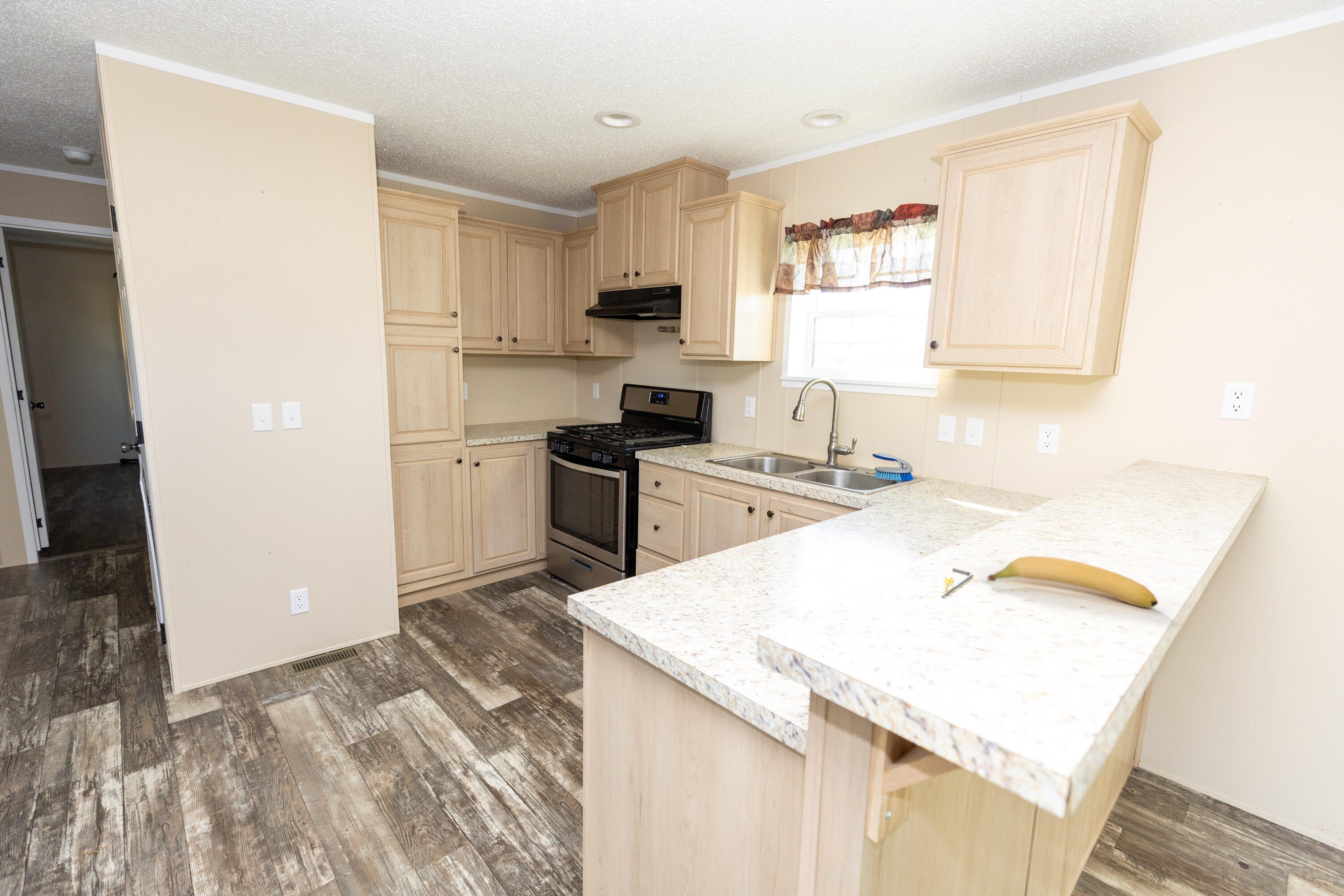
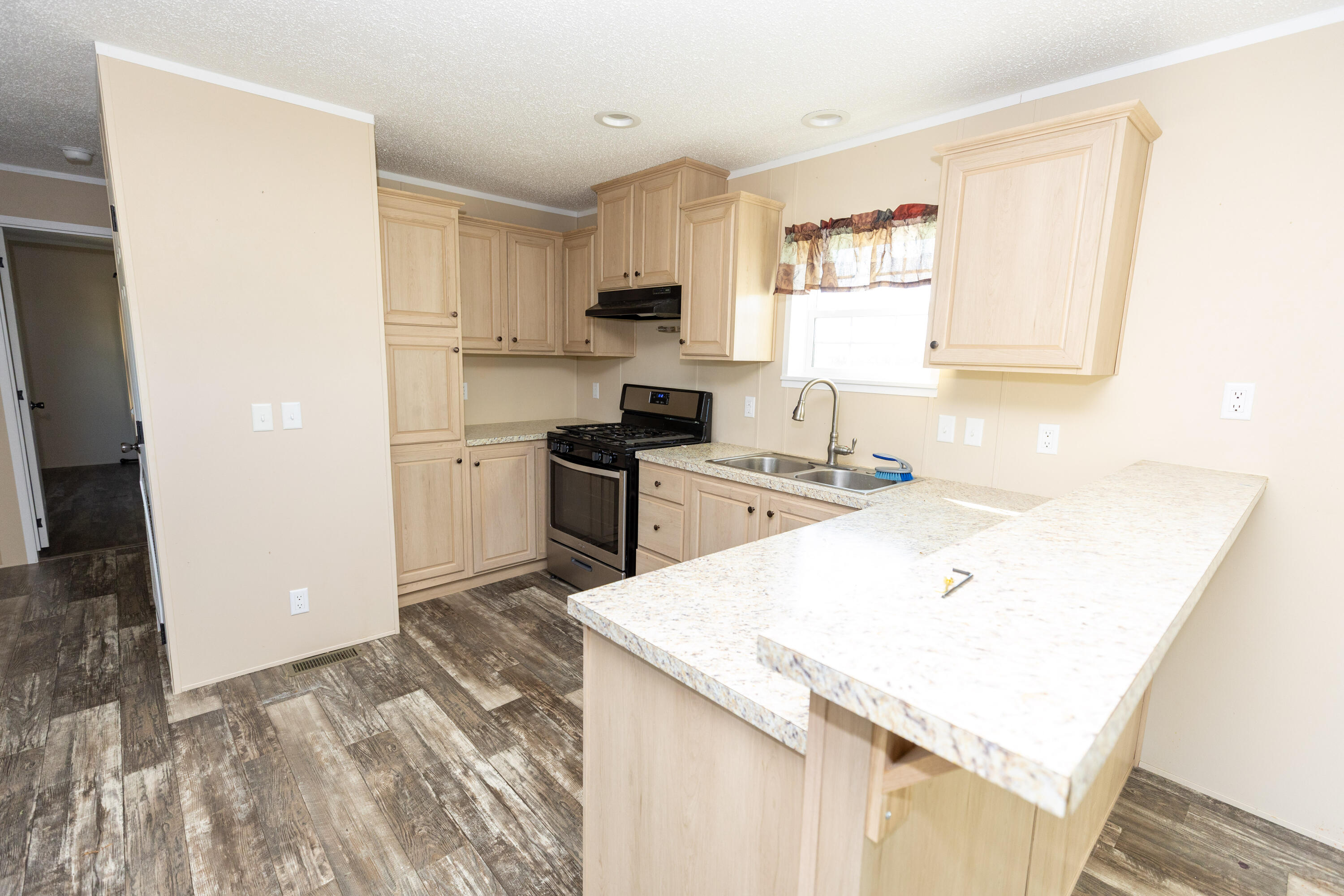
- banana [987,556,1159,608]
